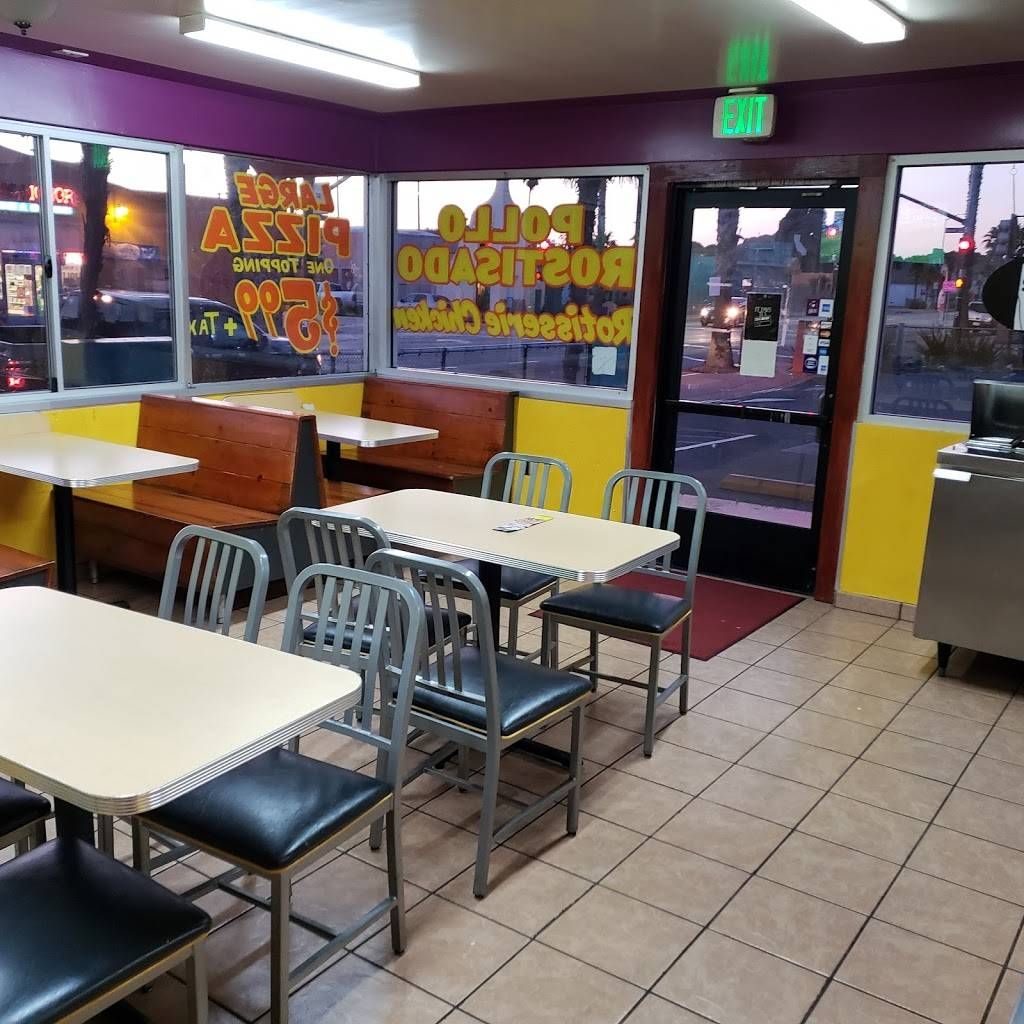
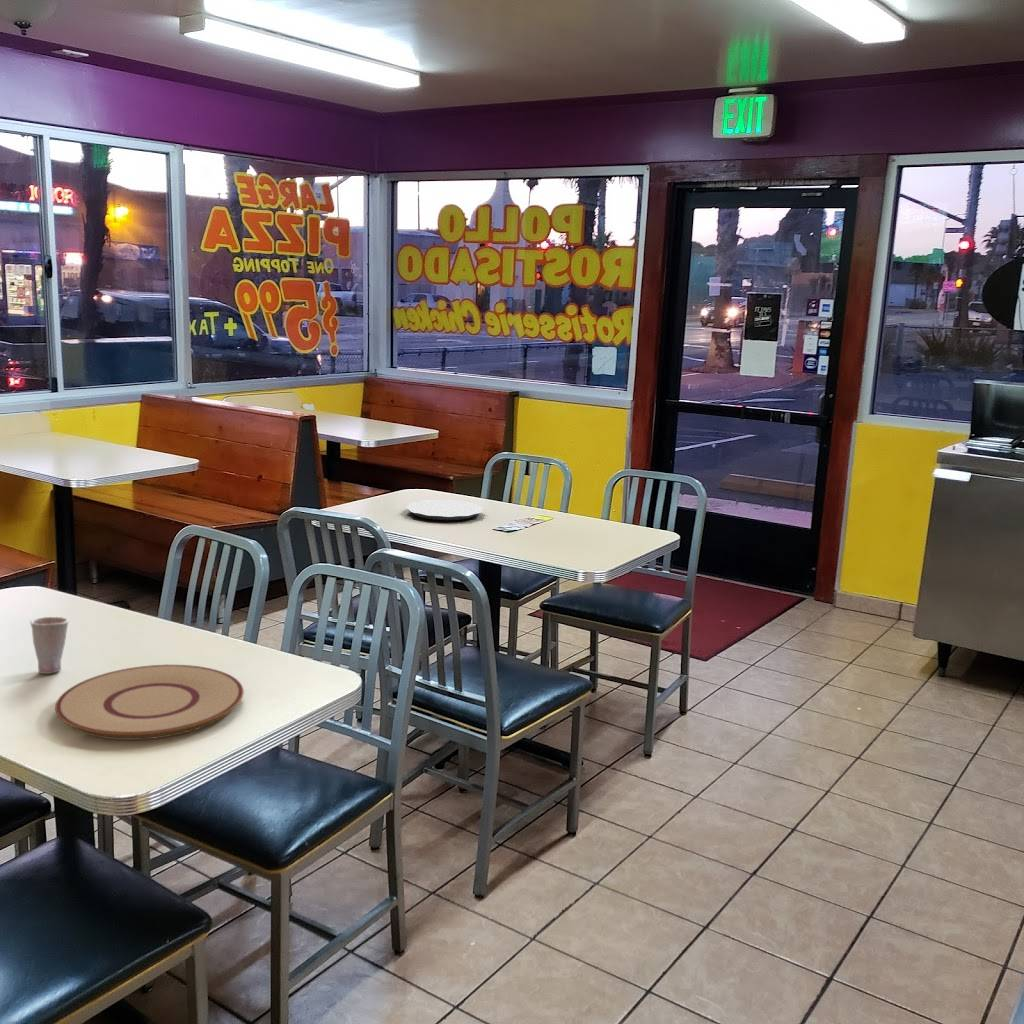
+ cup [29,616,70,675]
+ plate [404,499,484,521]
+ plate [54,664,245,741]
